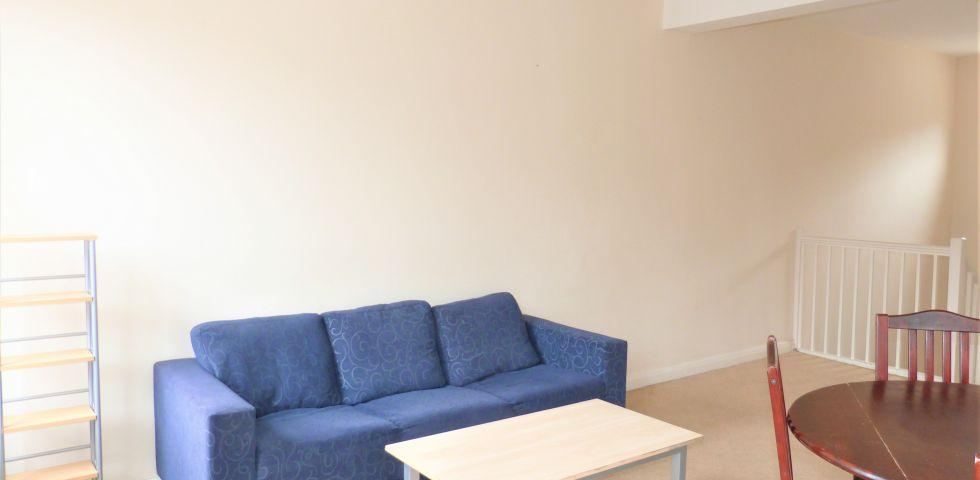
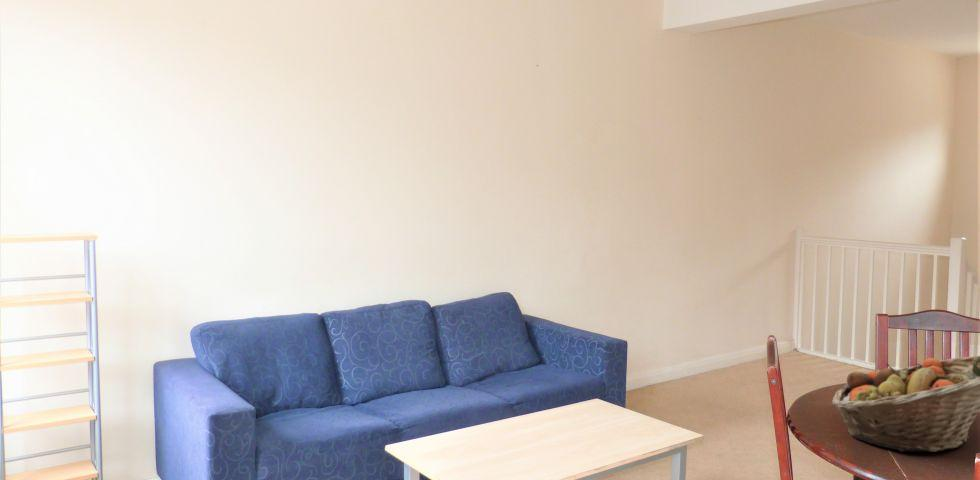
+ fruit basket [831,355,980,453]
